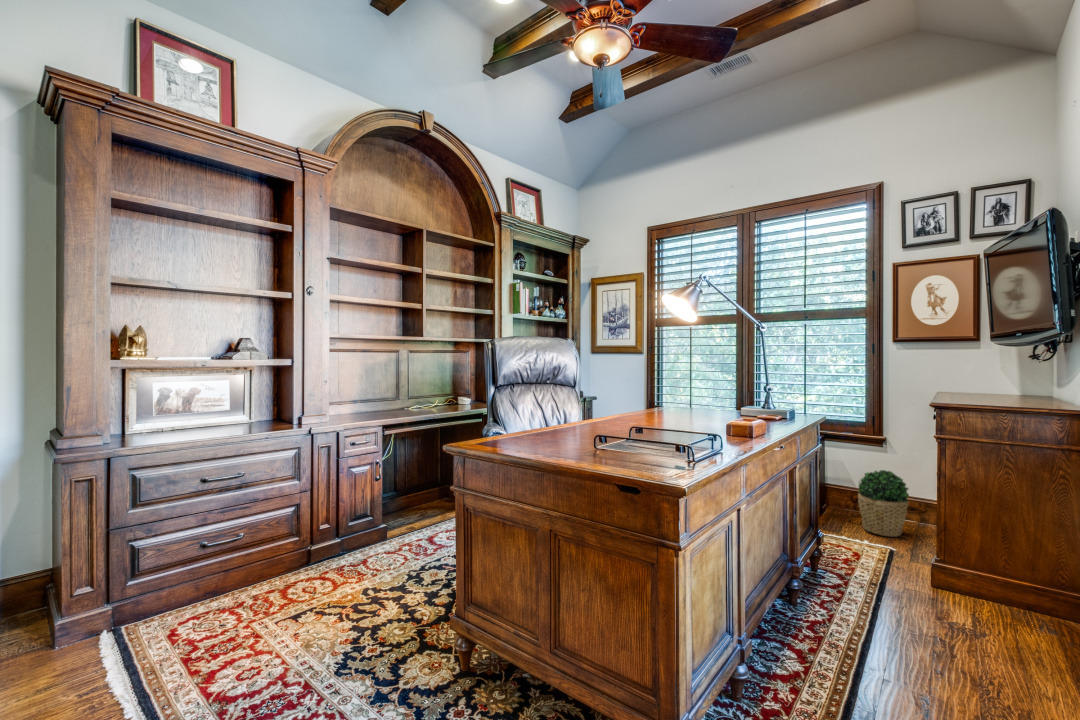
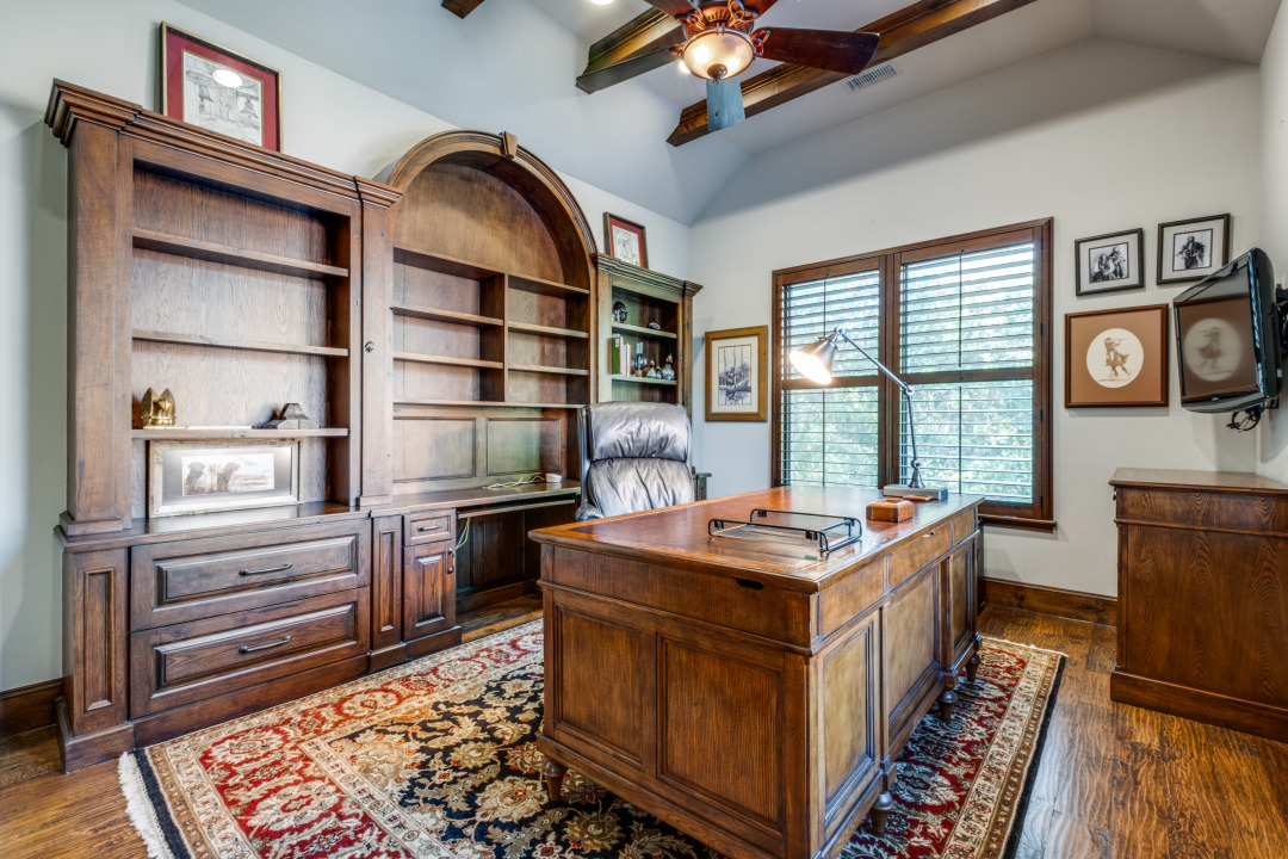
- potted plant [857,469,910,538]
